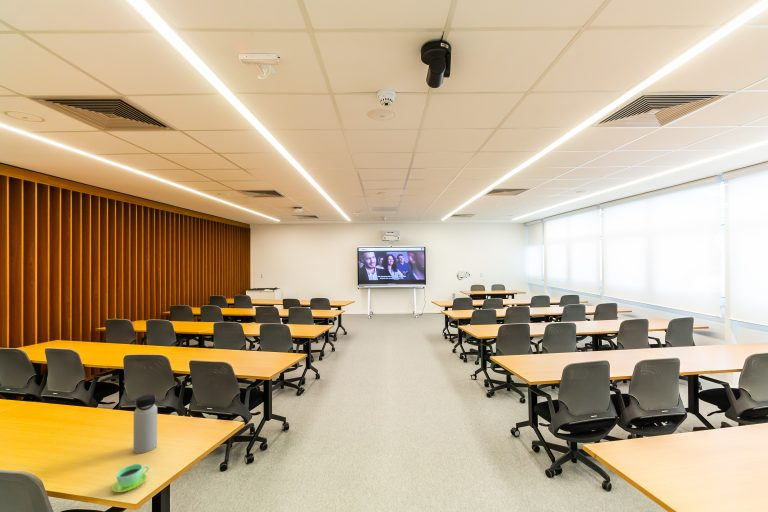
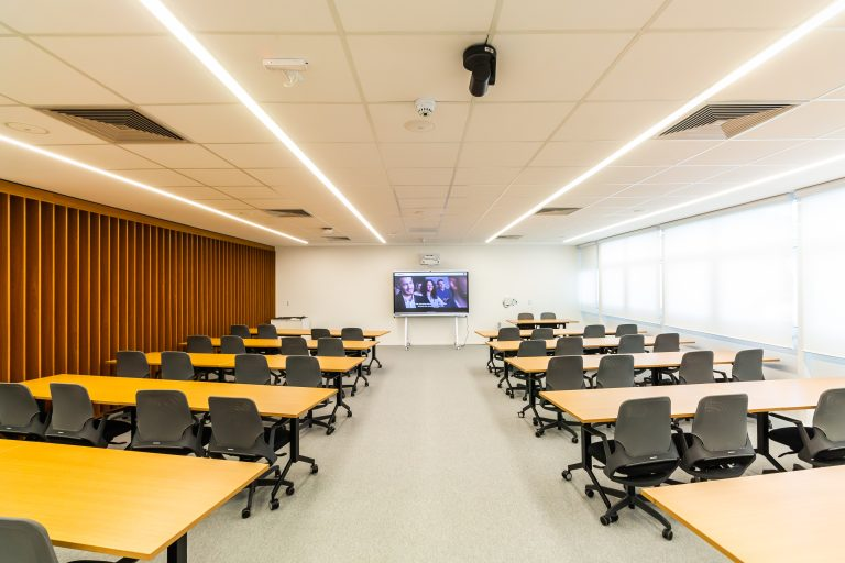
- water bottle [132,394,158,455]
- cup [111,463,150,493]
